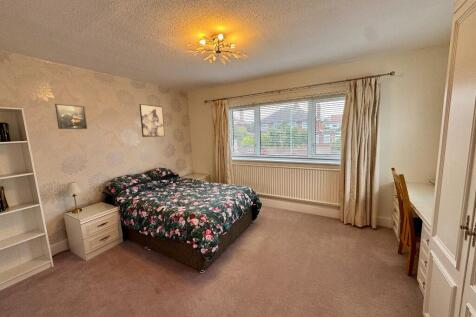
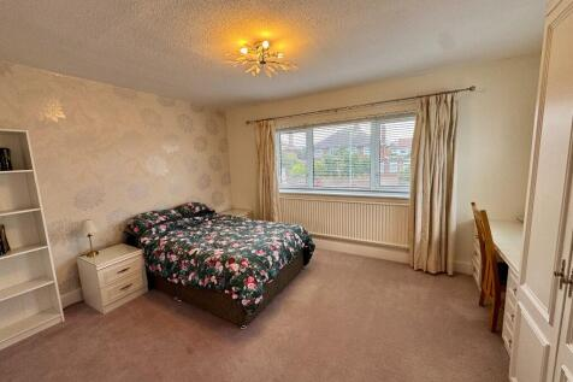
- wall art [138,103,166,138]
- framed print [54,103,88,130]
